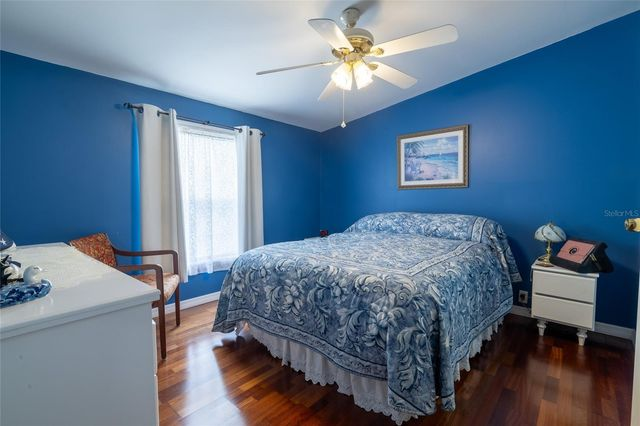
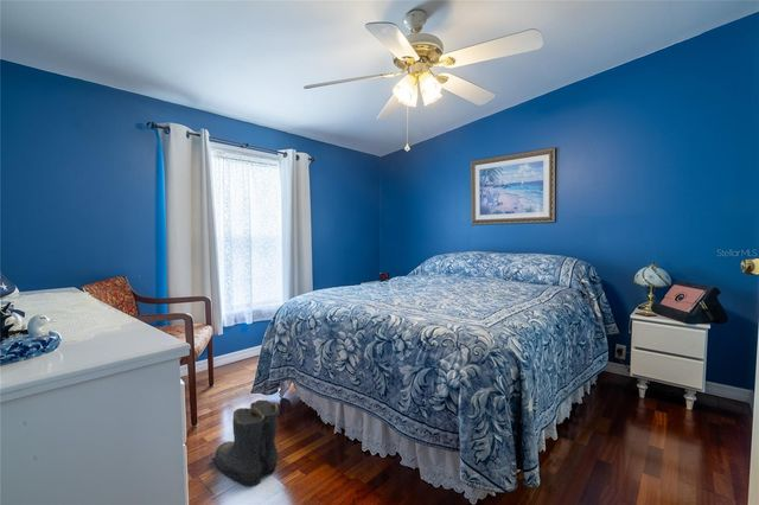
+ boots [209,398,280,487]
